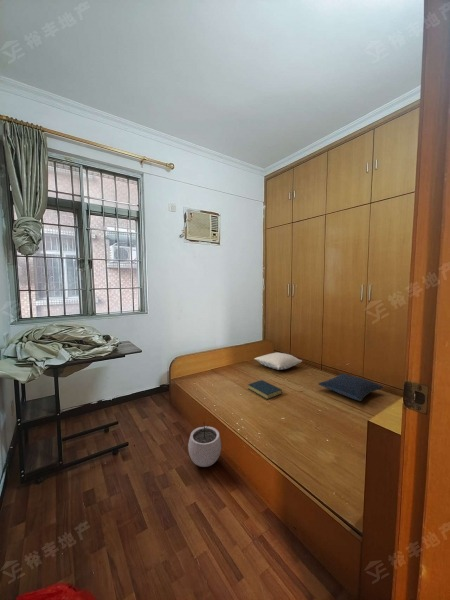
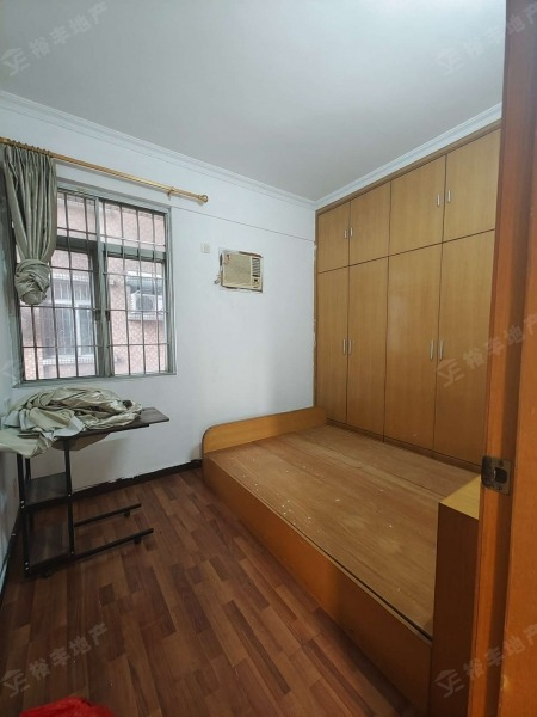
- plant pot [187,423,222,468]
- pillow [318,373,384,402]
- hardback book [247,379,283,400]
- pillow [253,351,303,371]
